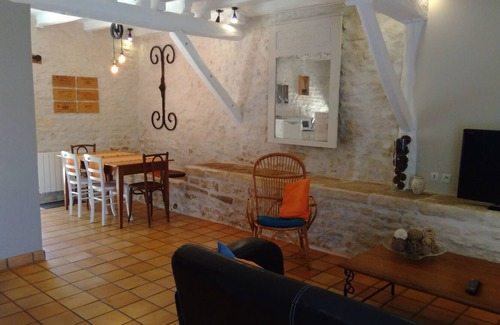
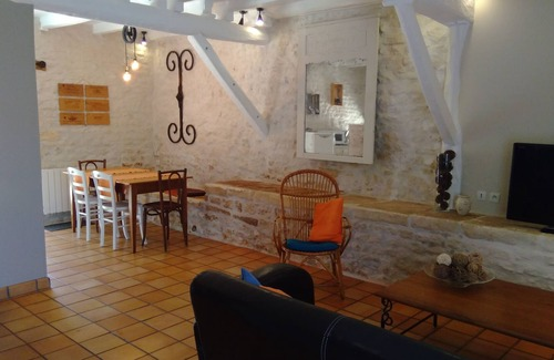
- remote control [463,277,481,295]
